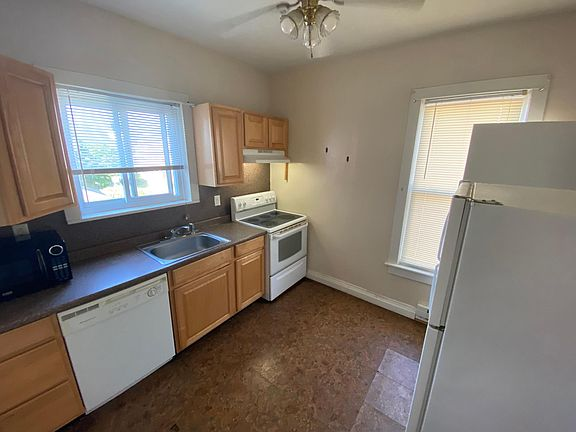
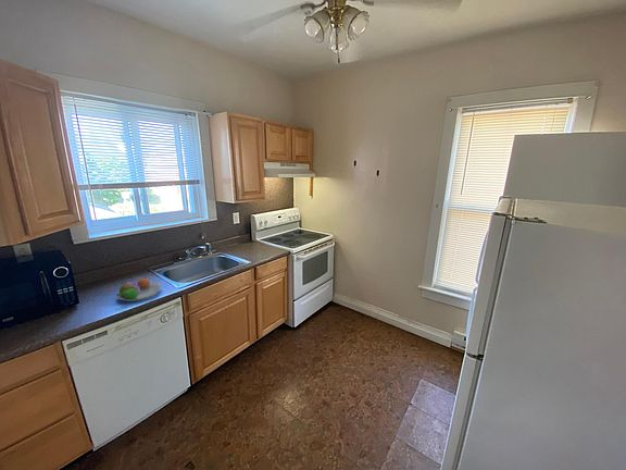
+ fruit bowl [115,276,162,302]
